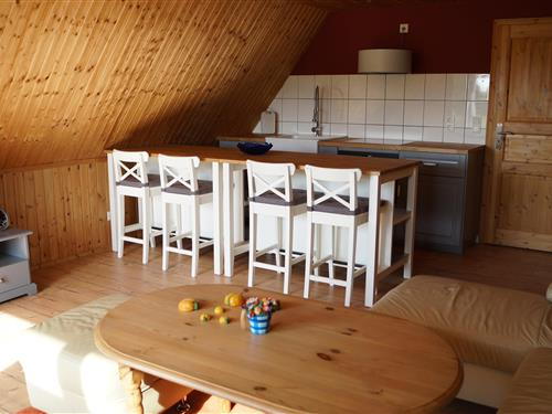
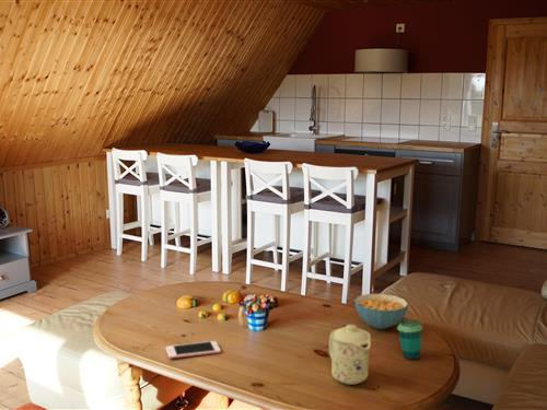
+ cup [397,318,423,361]
+ cereal bowl [353,293,409,330]
+ cell phone [164,340,222,360]
+ mug [328,324,372,386]
